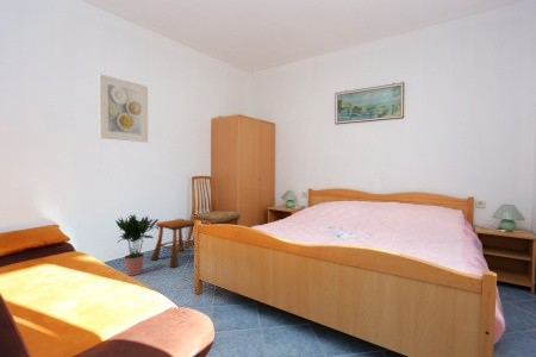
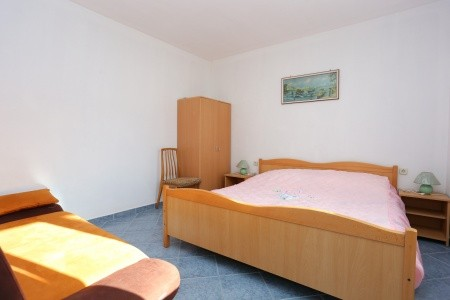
- stool [149,218,195,269]
- potted plant [114,213,160,276]
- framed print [98,73,149,144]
